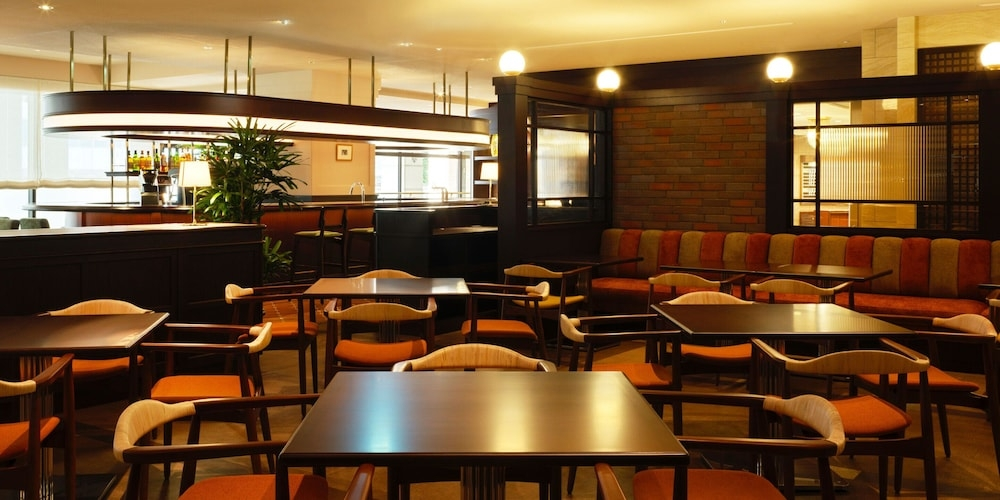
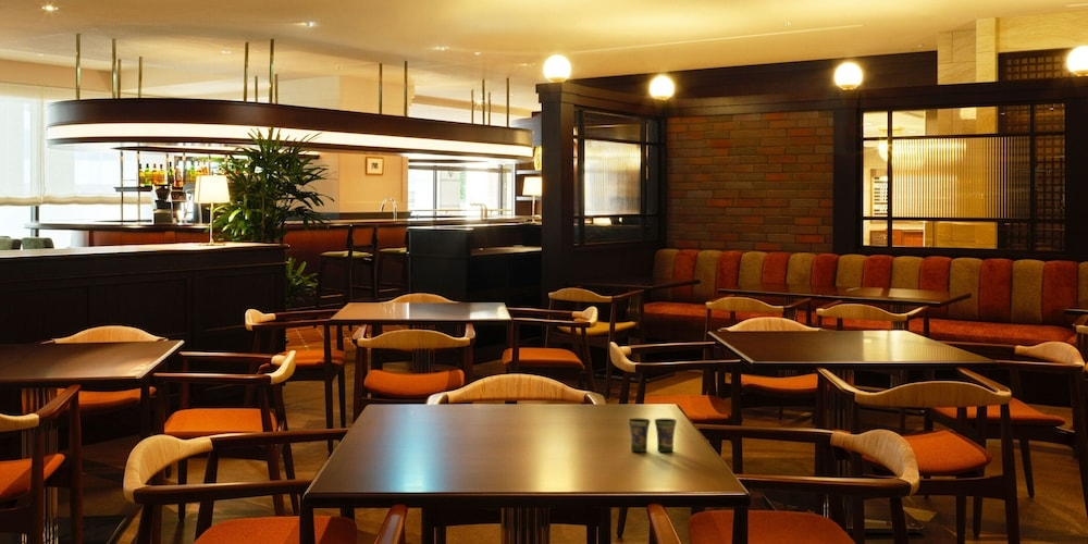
+ cup [627,418,678,453]
